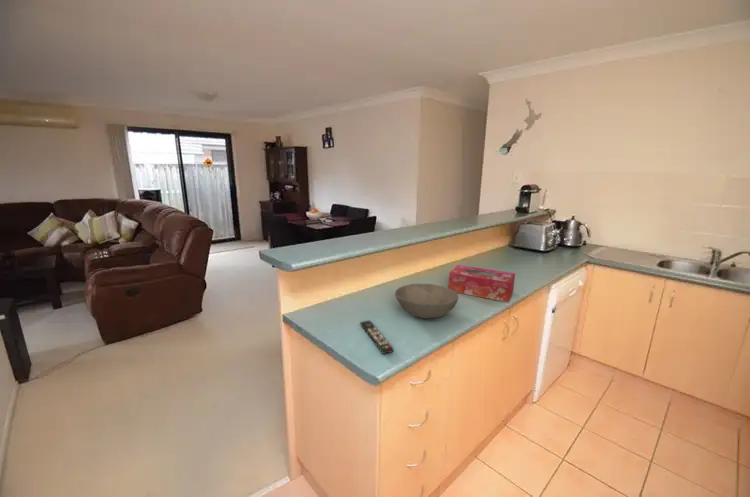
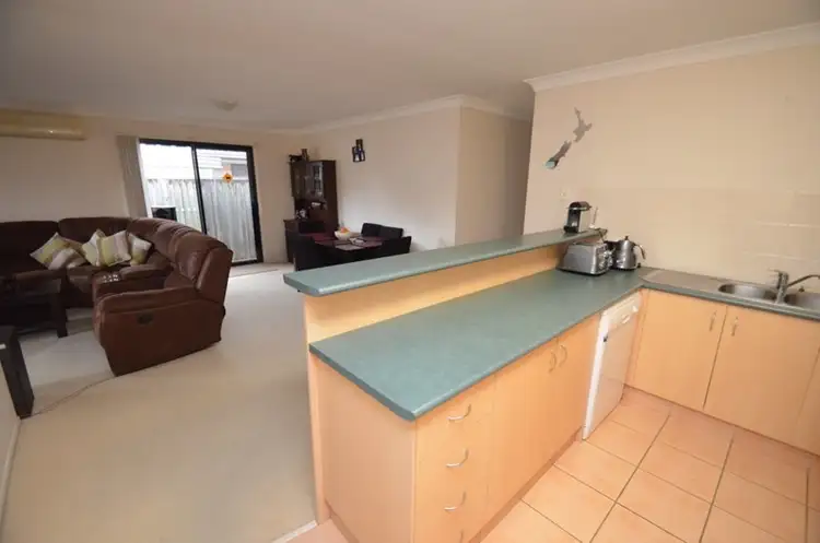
- bowl [394,283,459,319]
- tissue box [447,264,516,303]
- remote control [359,319,395,355]
